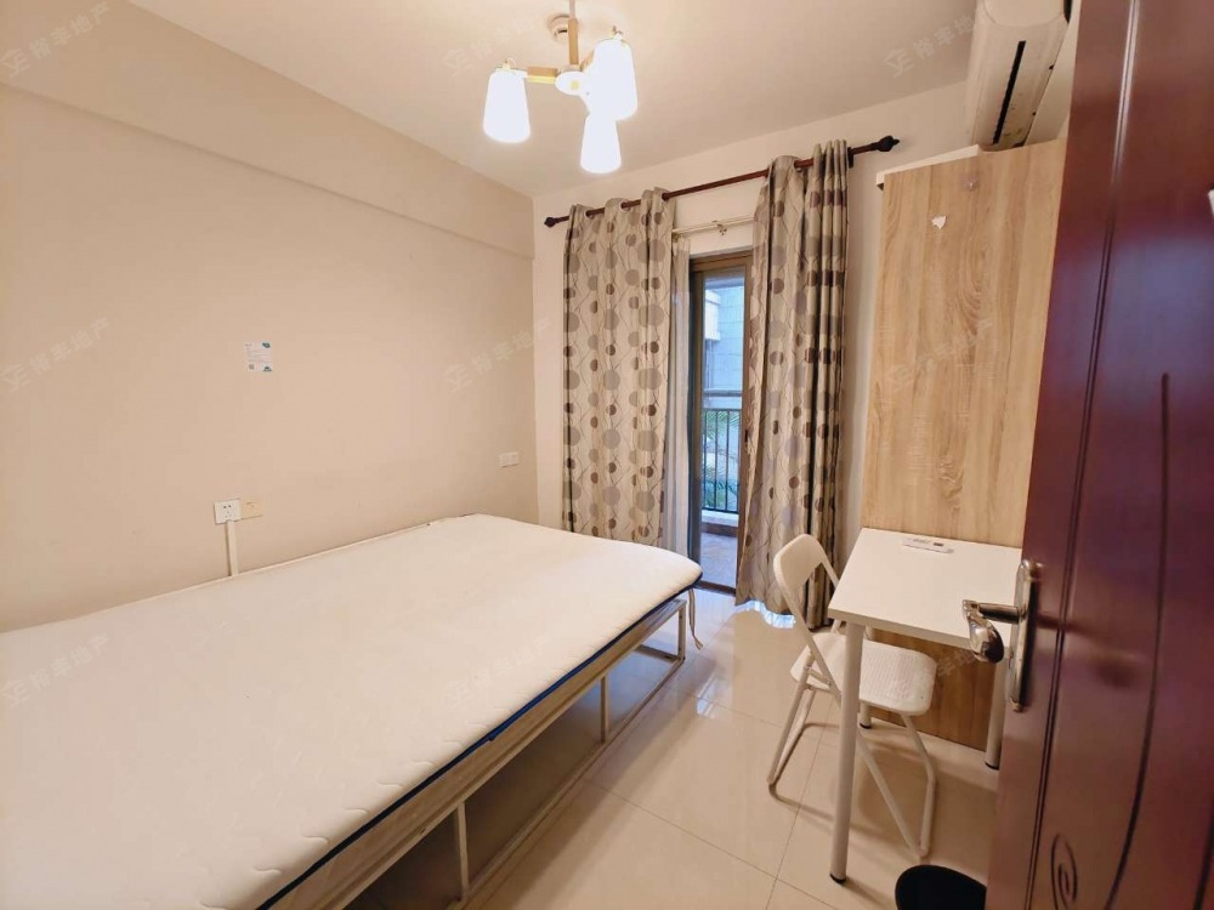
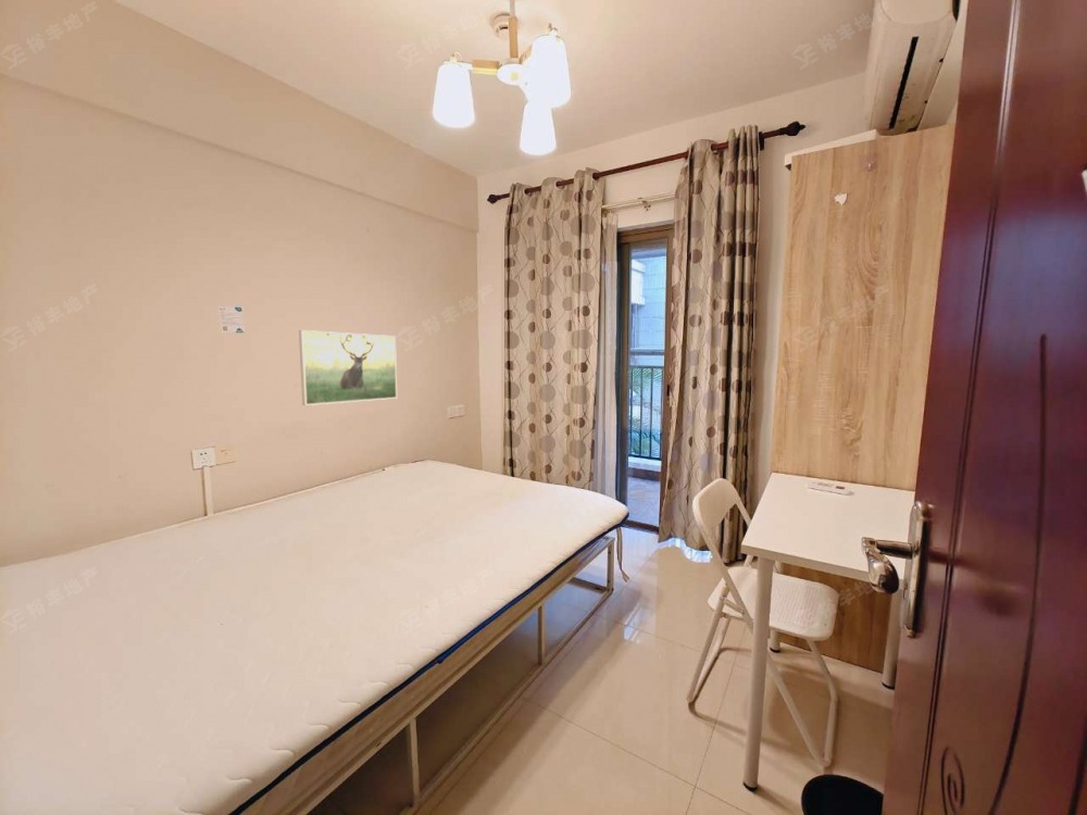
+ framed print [298,329,398,406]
